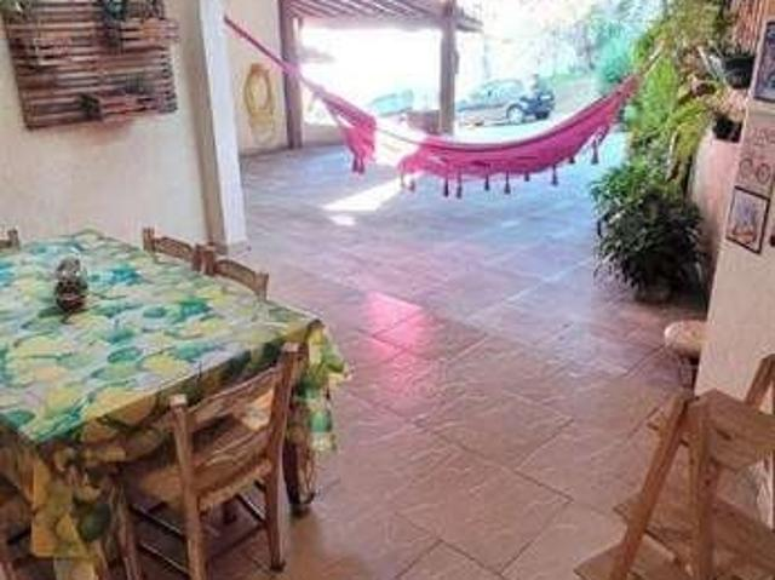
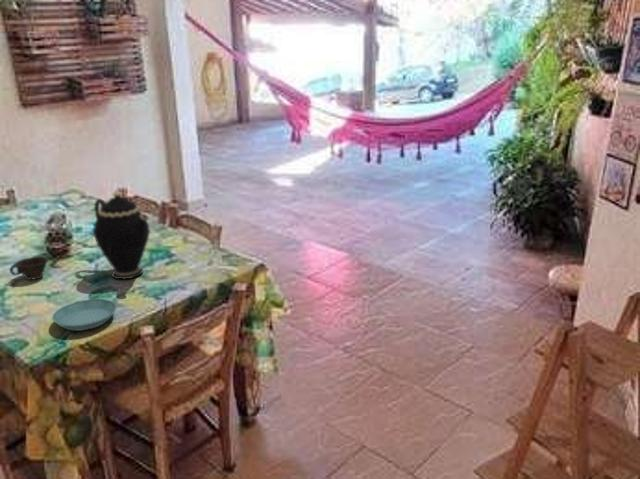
+ saucer [51,298,117,332]
+ cup [9,256,49,281]
+ teapot [92,189,151,280]
